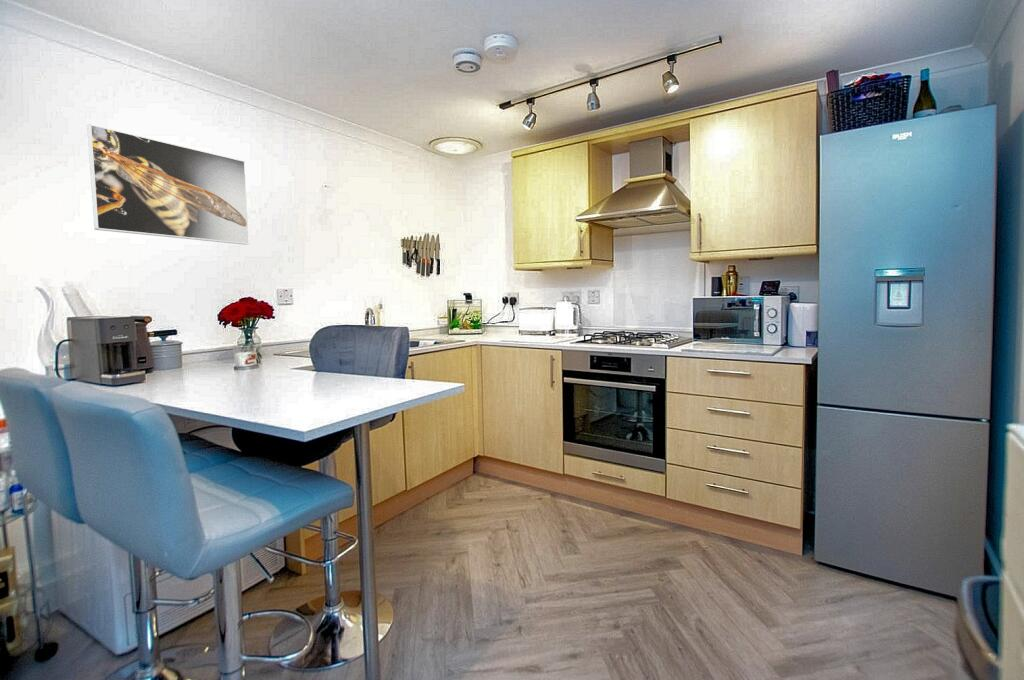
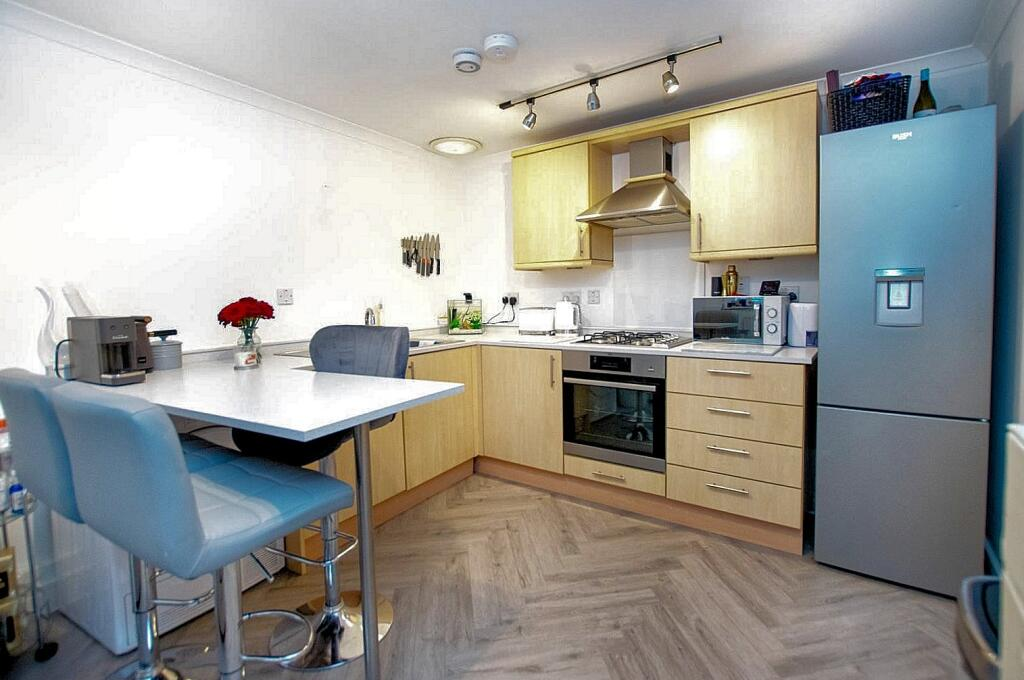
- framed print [86,123,250,246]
